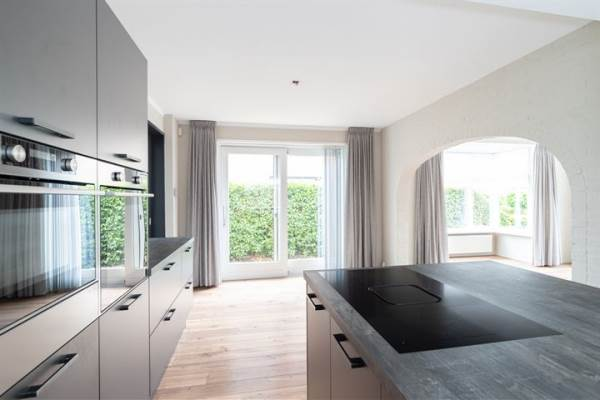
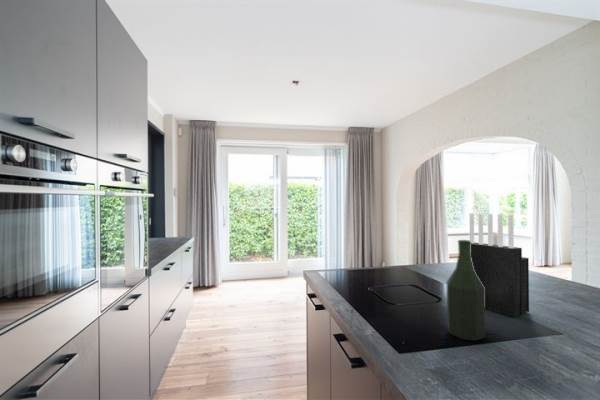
+ knife block [468,212,530,319]
+ bottle [446,239,486,342]
